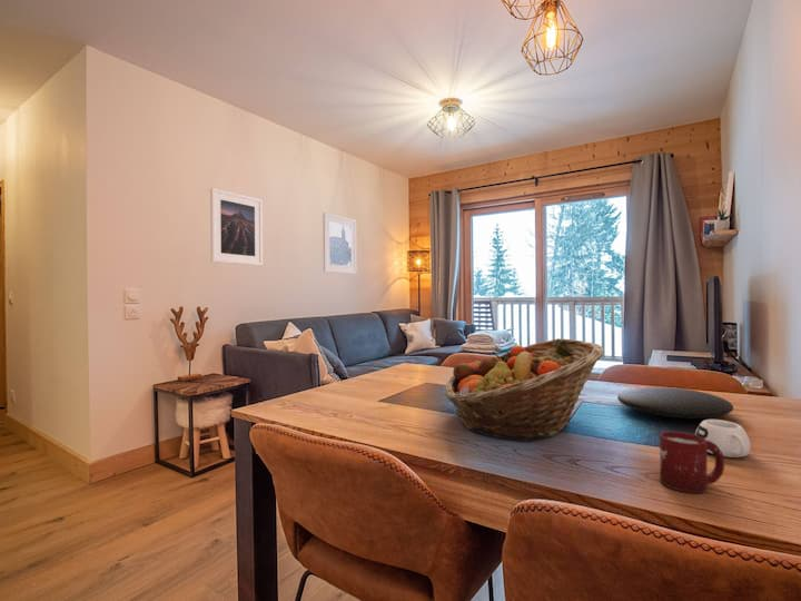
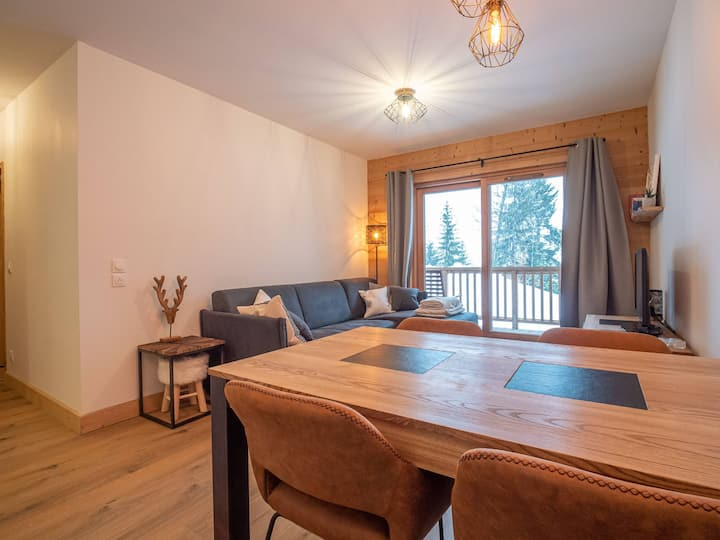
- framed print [209,187,264,267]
- plate [616,386,734,420]
- cup [659,430,725,494]
- fruit basket [444,337,605,443]
- mug [694,418,752,459]
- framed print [322,211,357,275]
